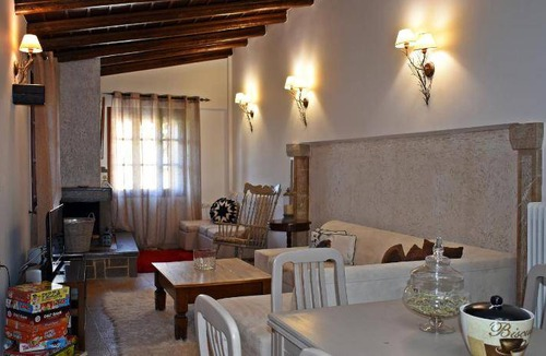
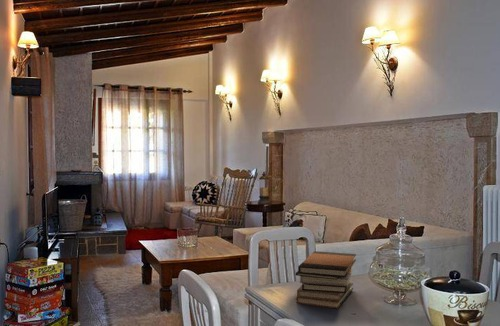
+ book stack [295,250,357,309]
